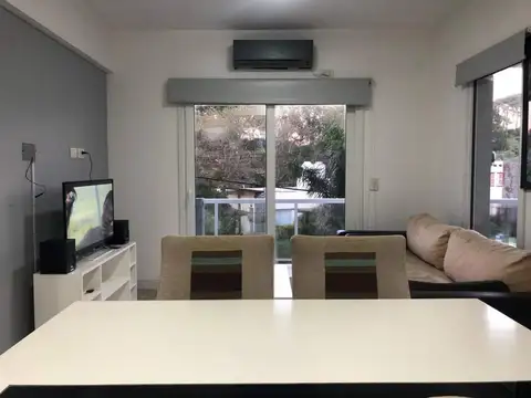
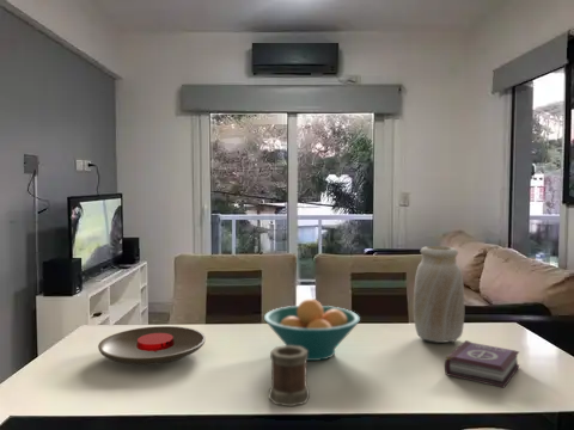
+ vase [413,245,465,344]
+ plate [97,325,207,366]
+ book [444,339,520,389]
+ fruit bowl [263,297,361,362]
+ mug [268,344,311,407]
